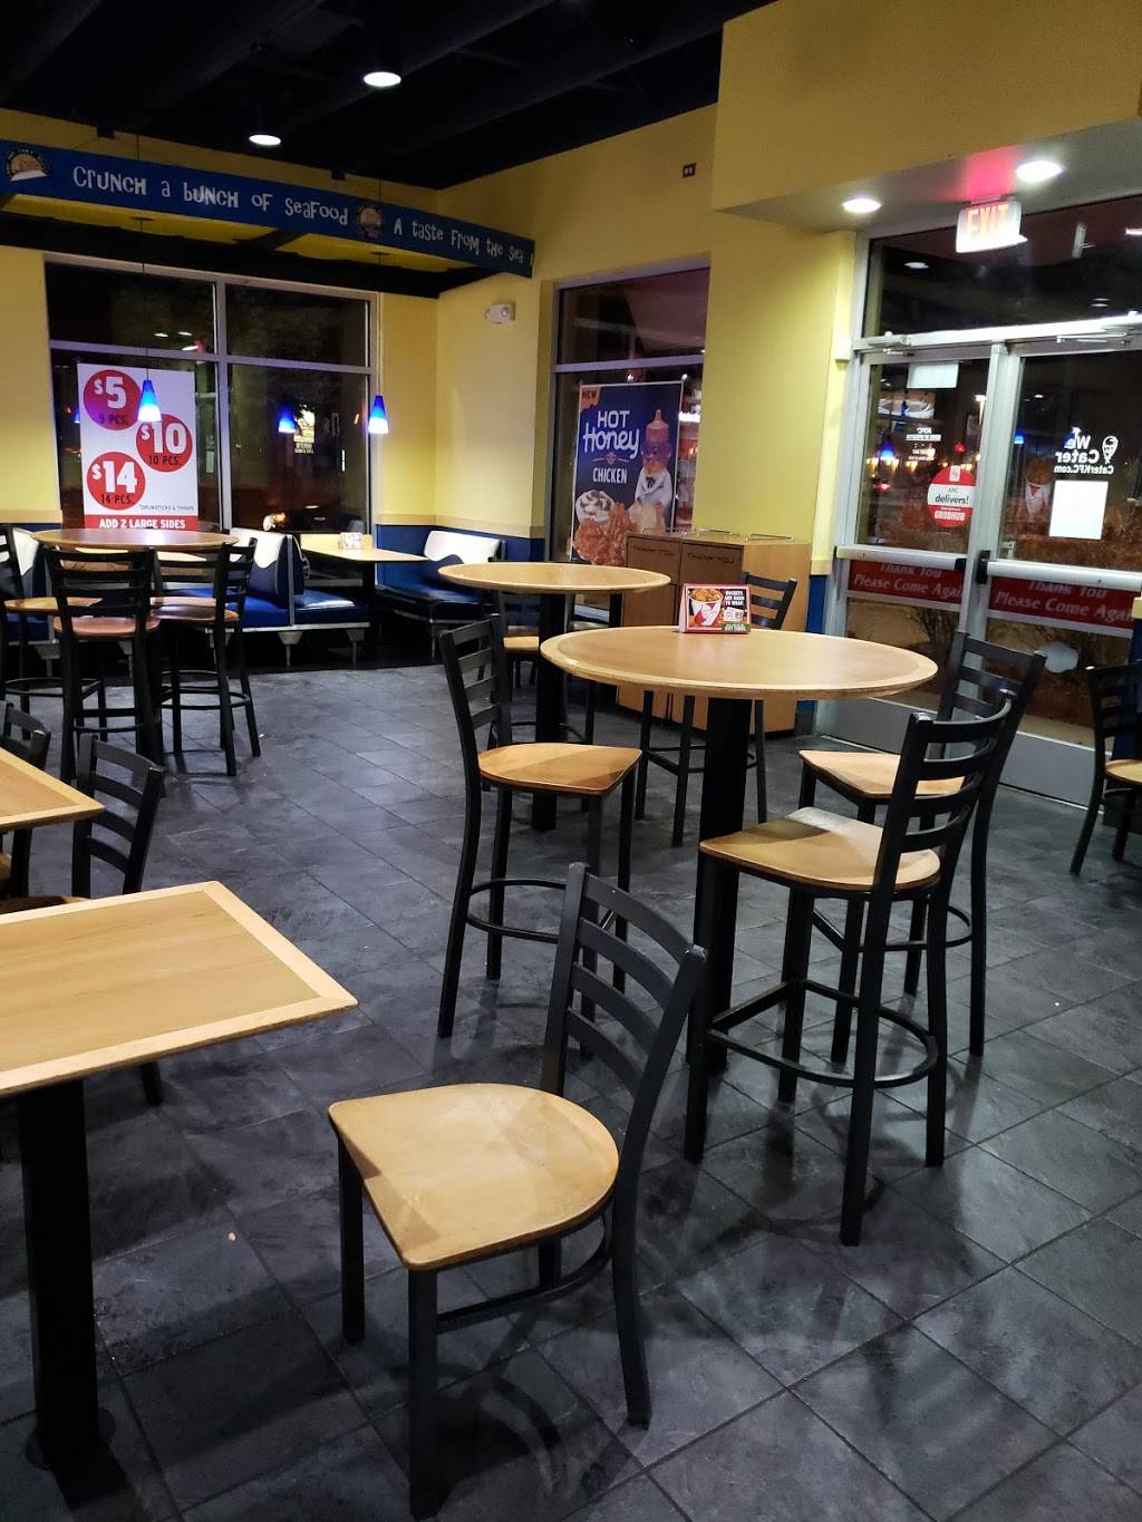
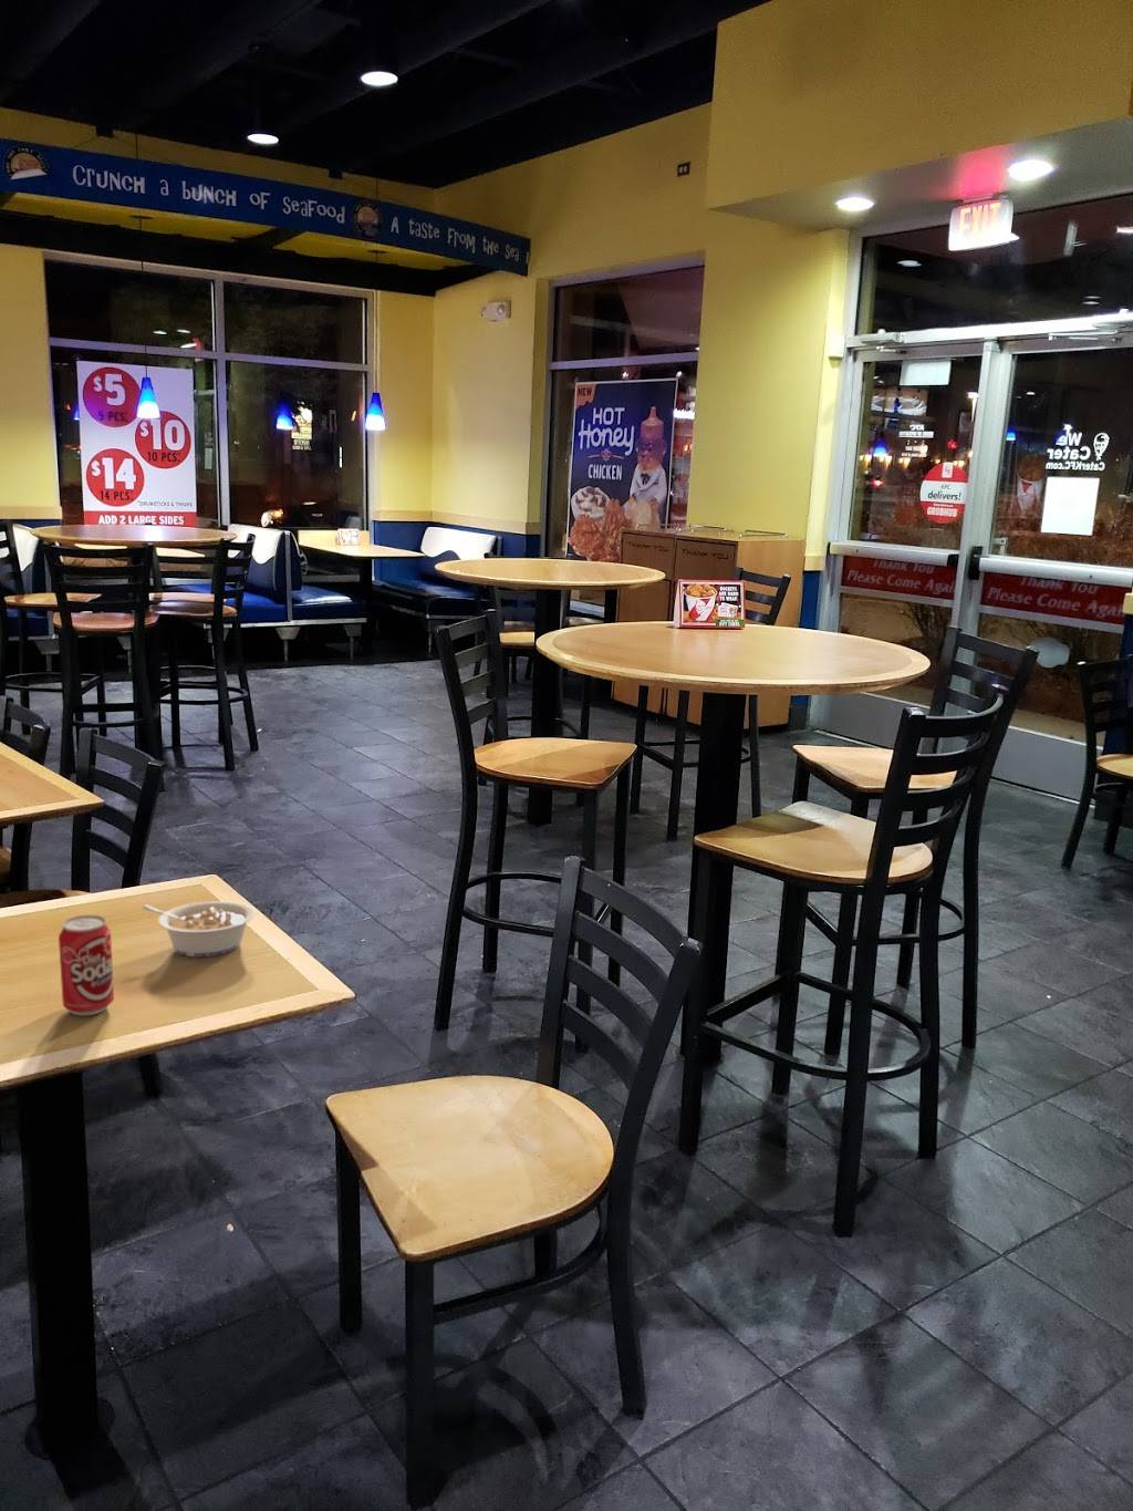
+ legume [142,900,256,957]
+ beverage can [57,914,115,1016]
